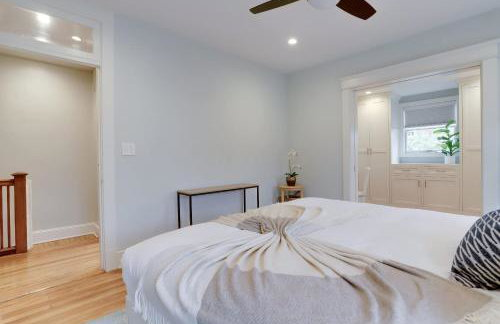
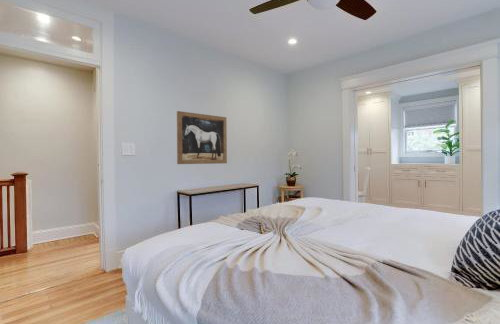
+ wall art [176,110,228,165]
